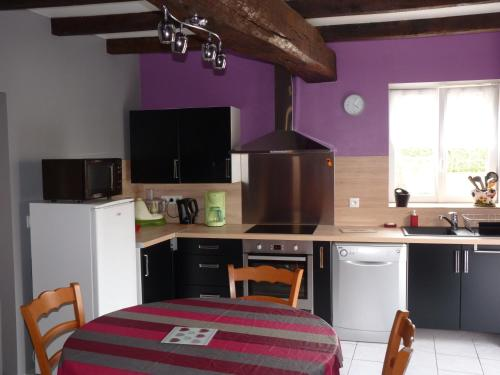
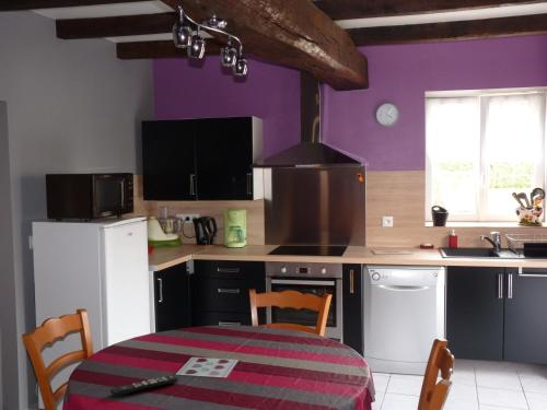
+ remote control [109,374,179,398]
